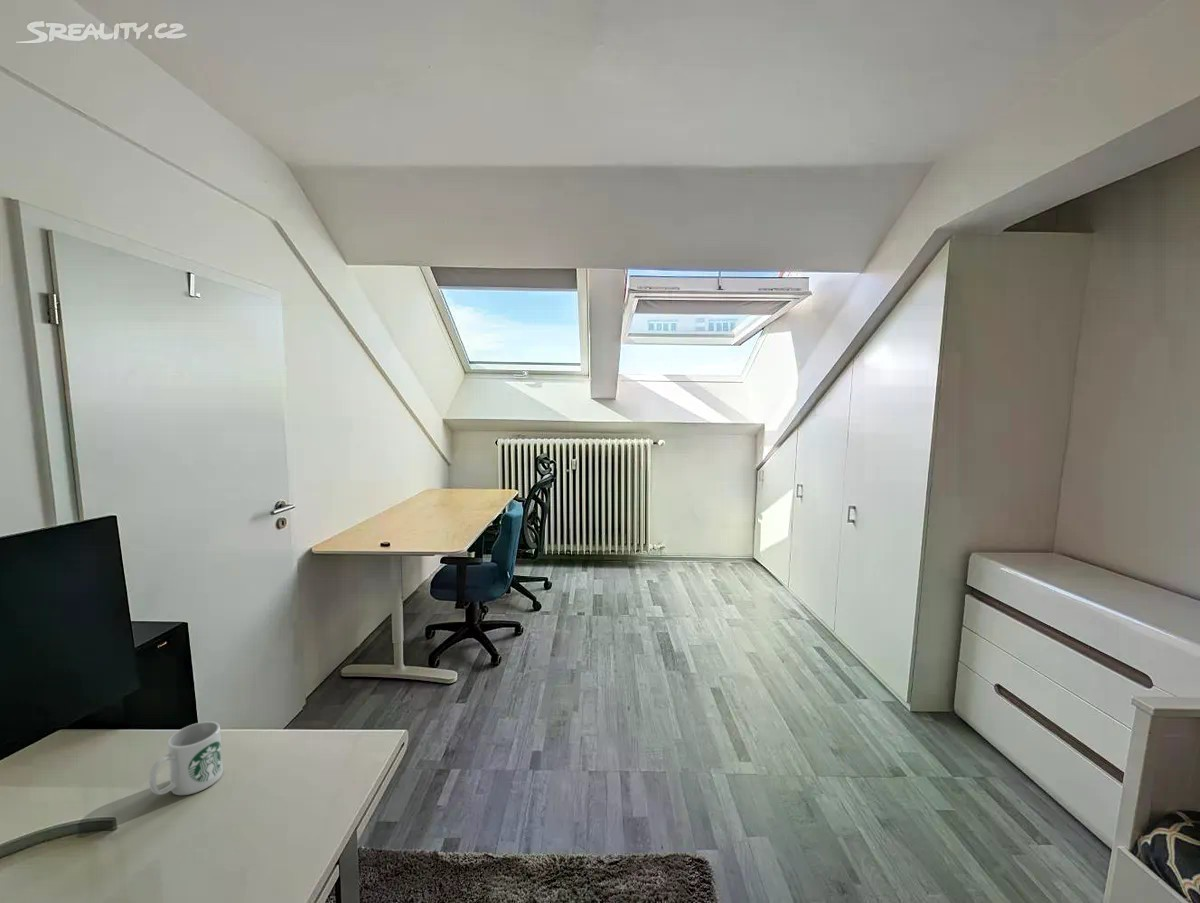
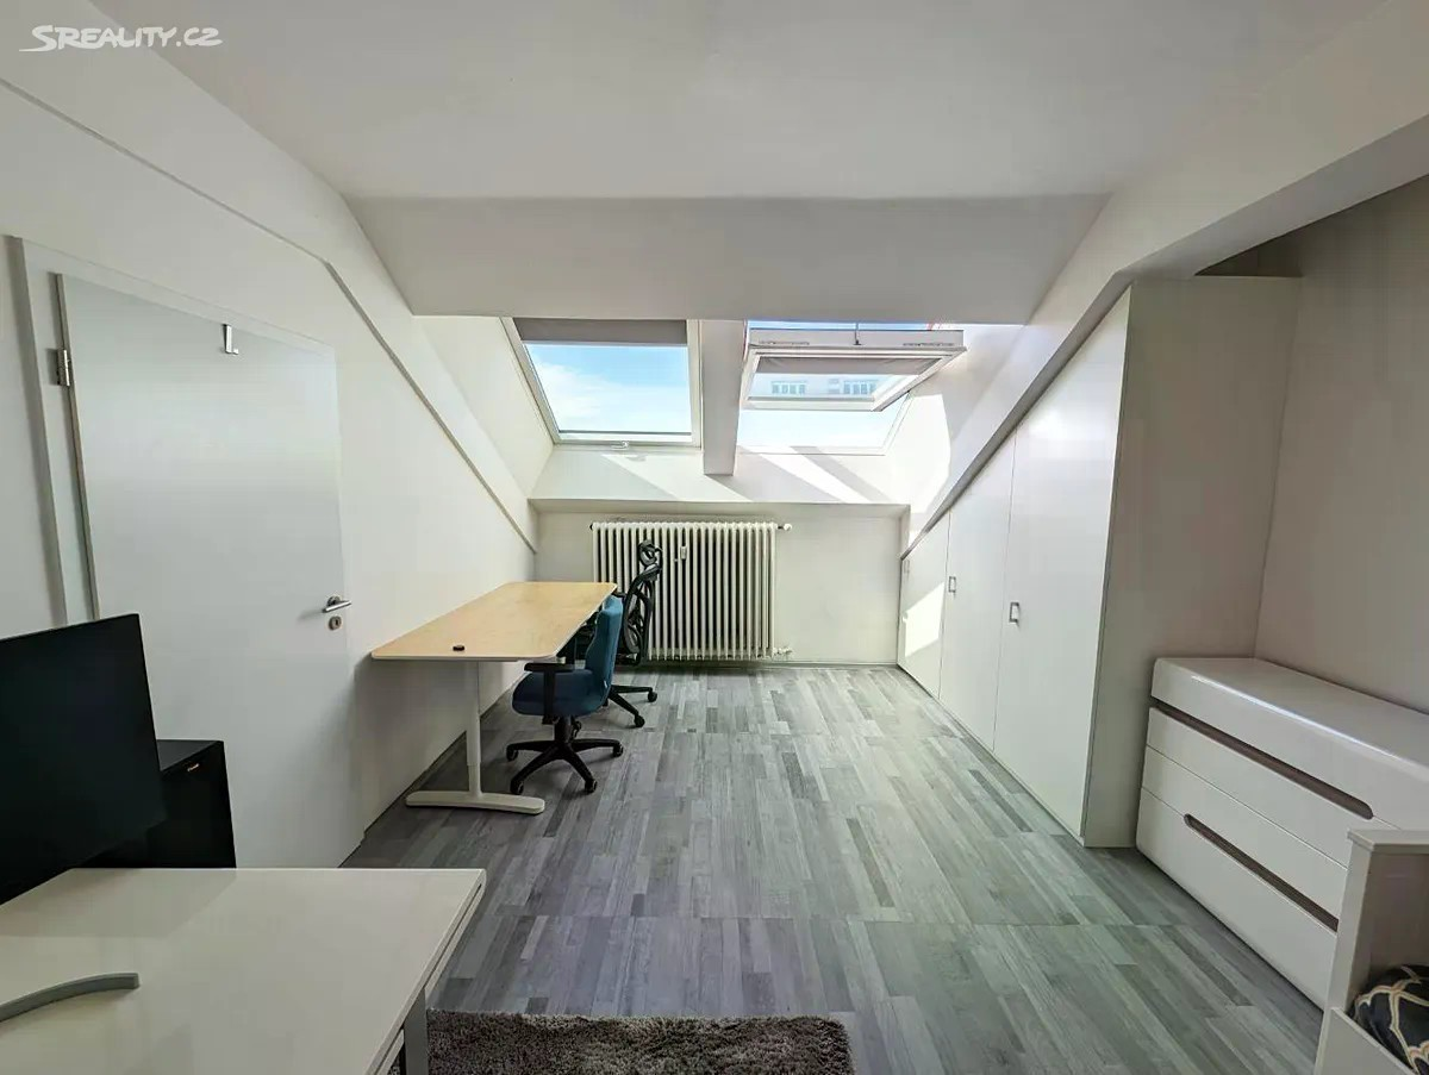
- mug [148,720,224,796]
